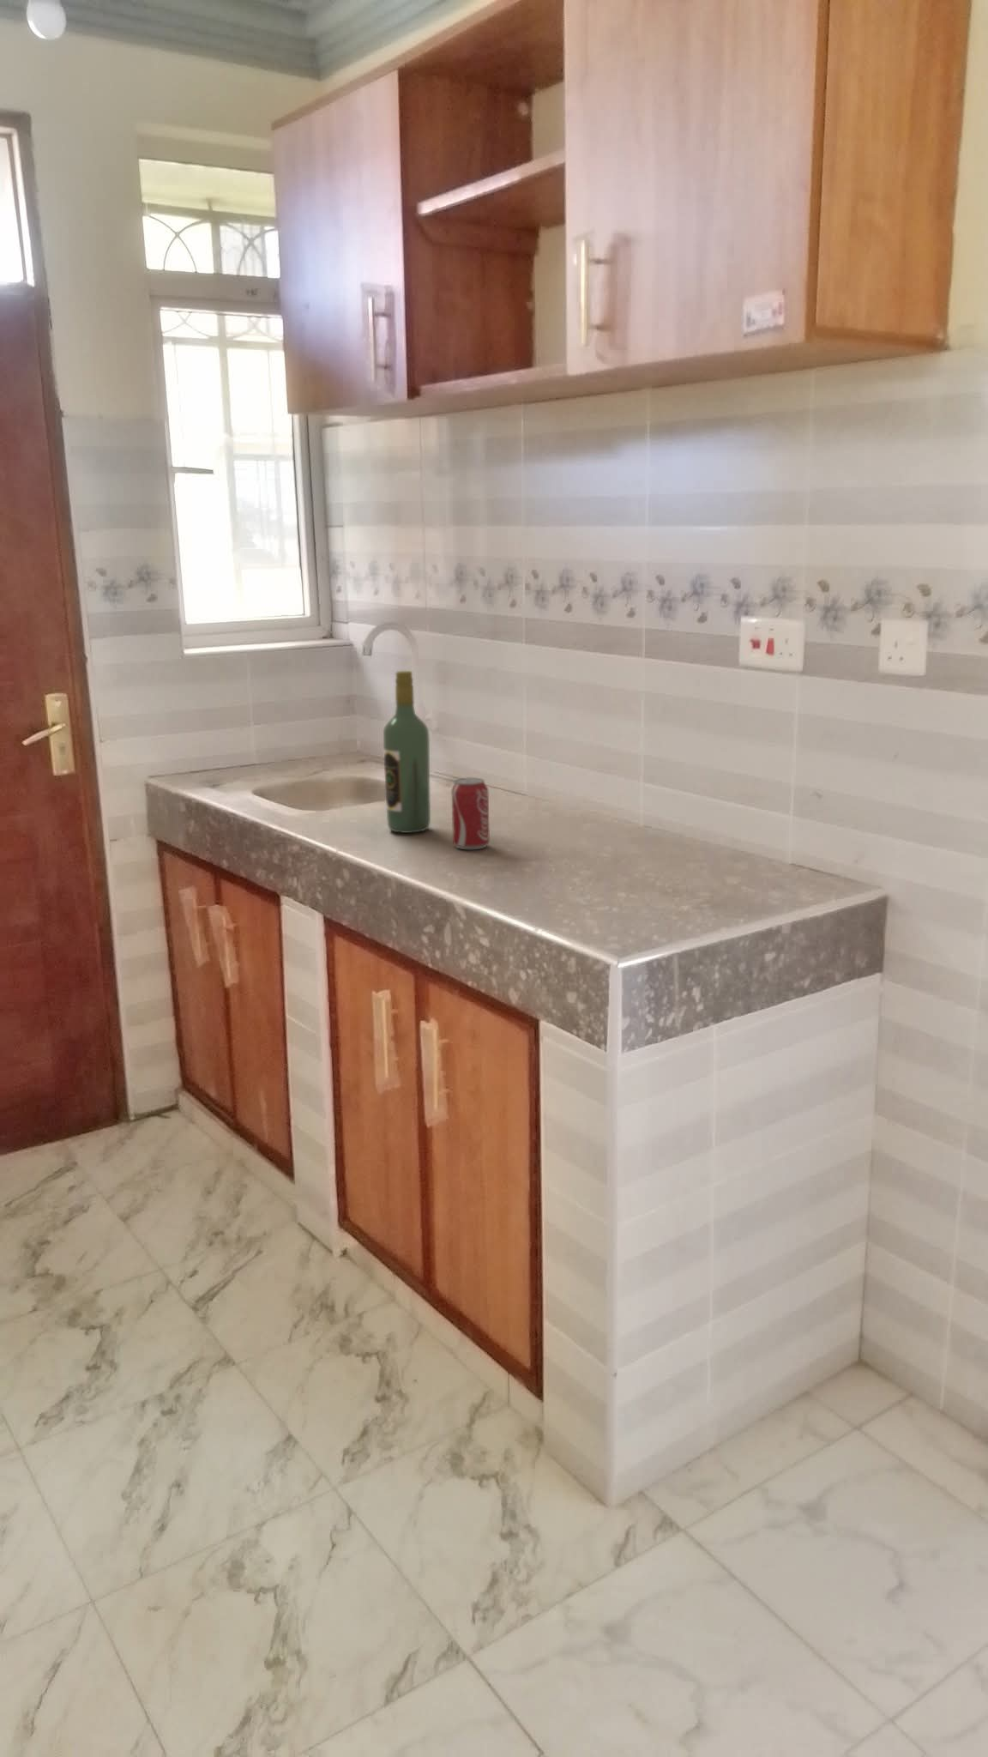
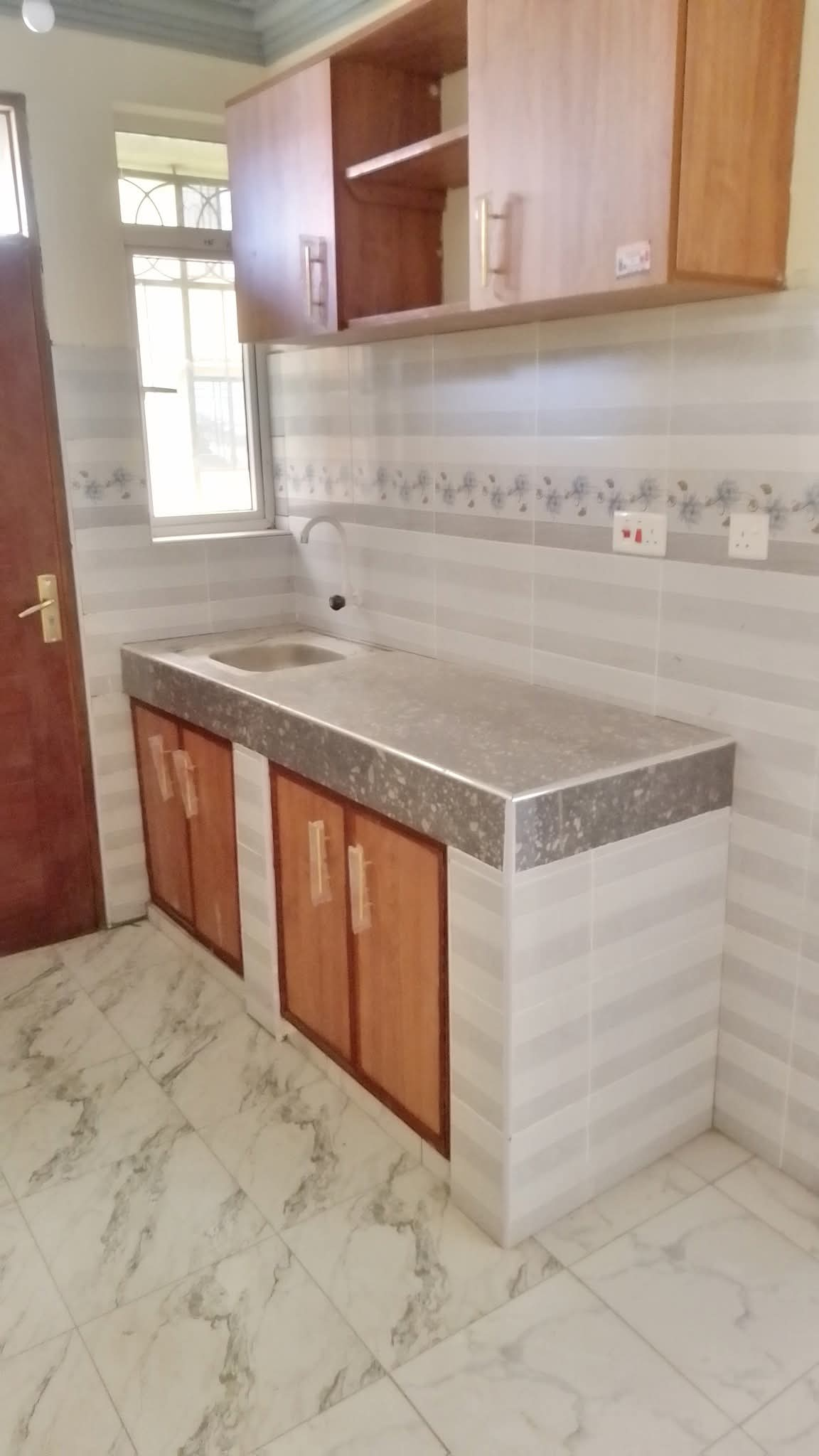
- beverage can [450,777,491,851]
- wine bottle [382,670,432,834]
